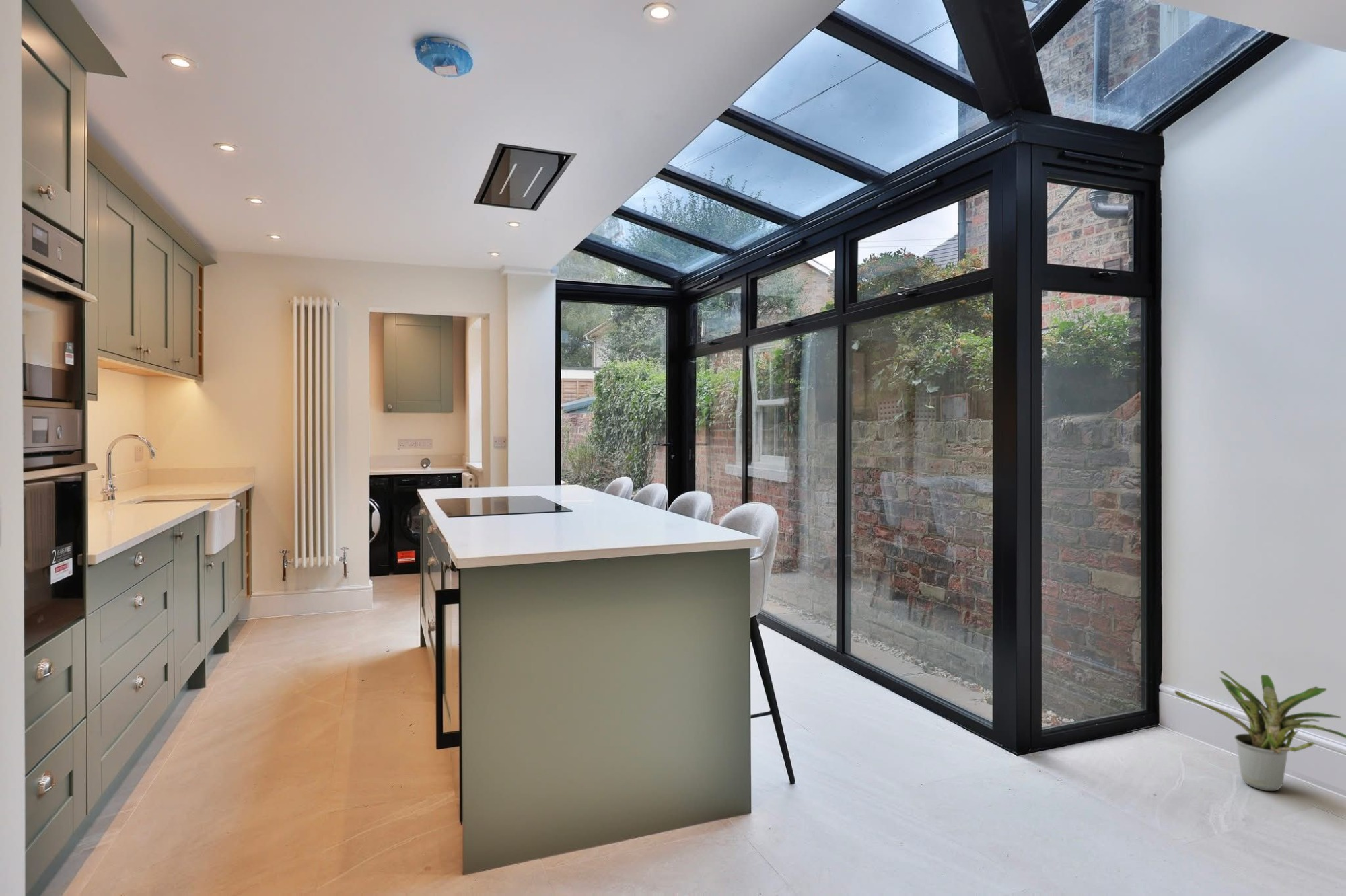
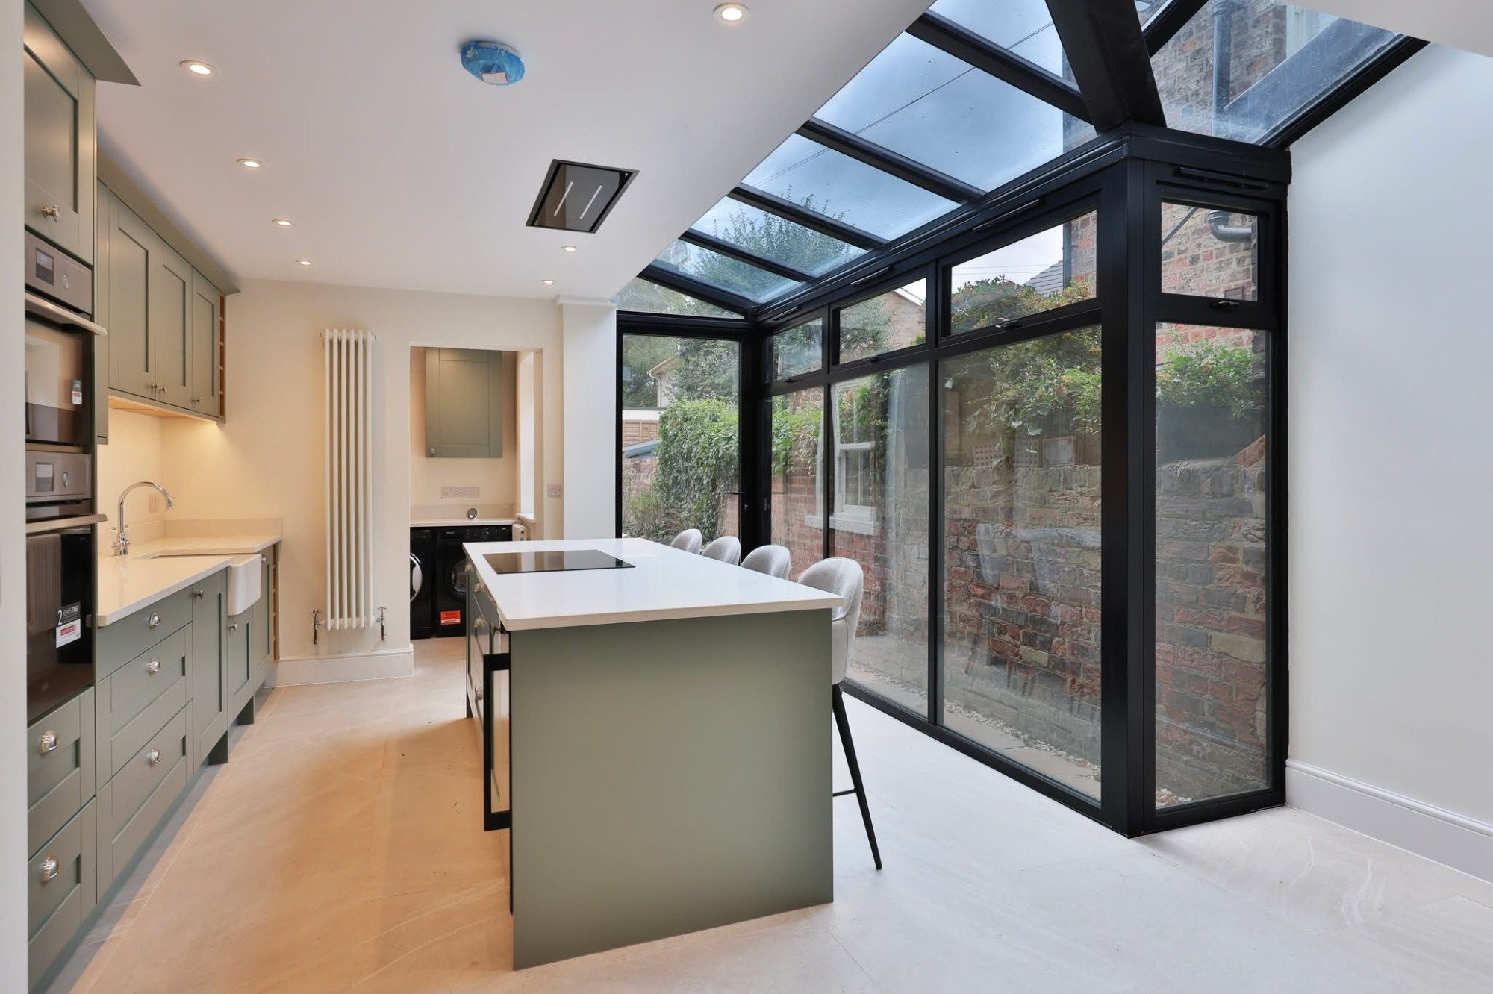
- potted plant [1174,670,1346,792]
